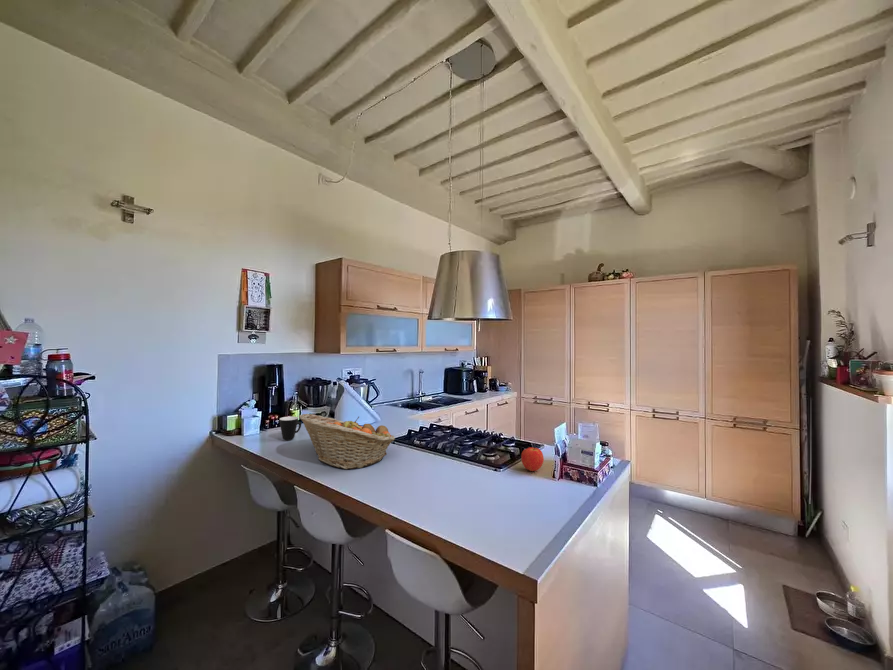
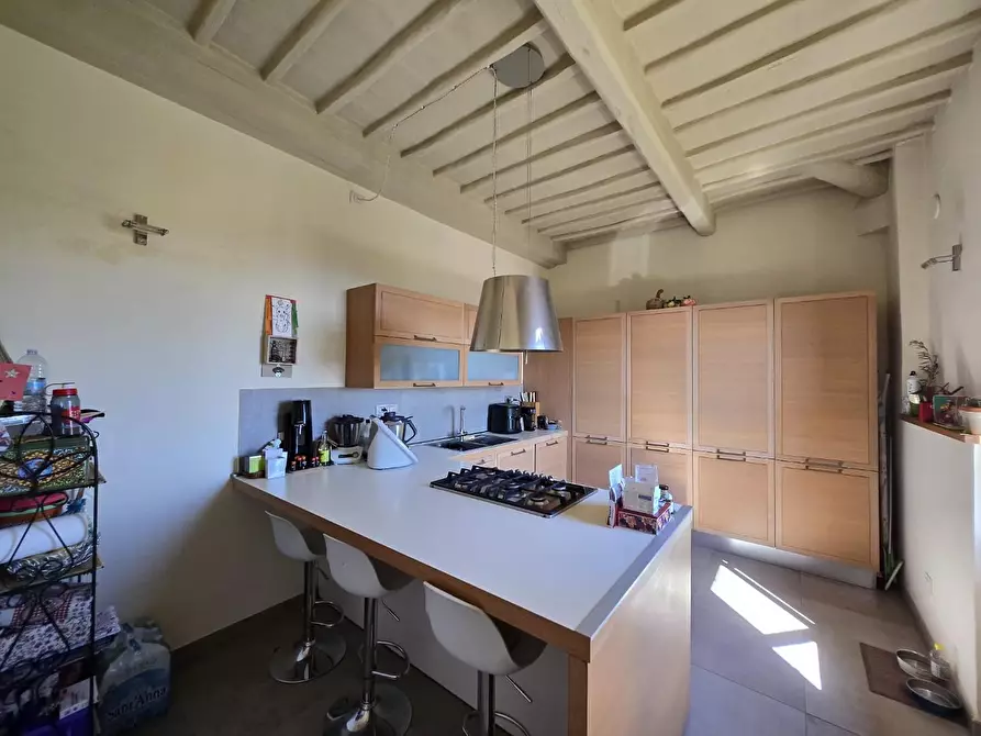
- apple [520,446,545,472]
- mug [278,415,302,441]
- fruit basket [298,413,396,470]
